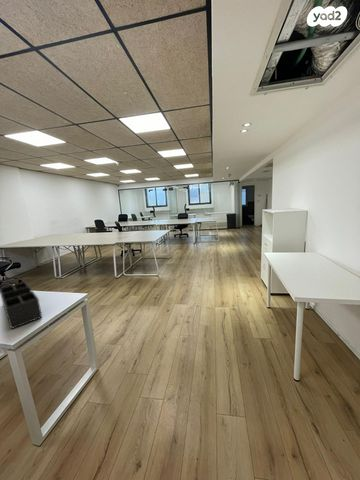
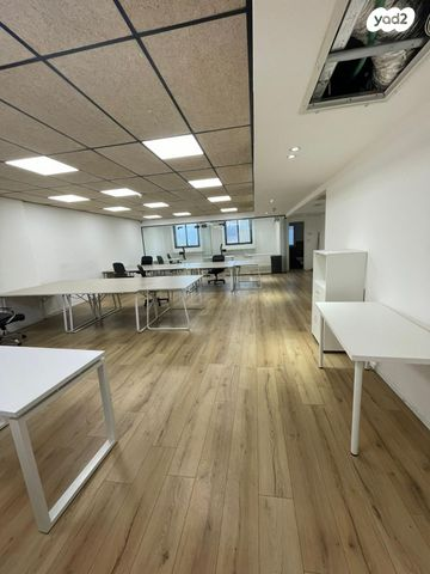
- desk organizer [0,281,43,330]
